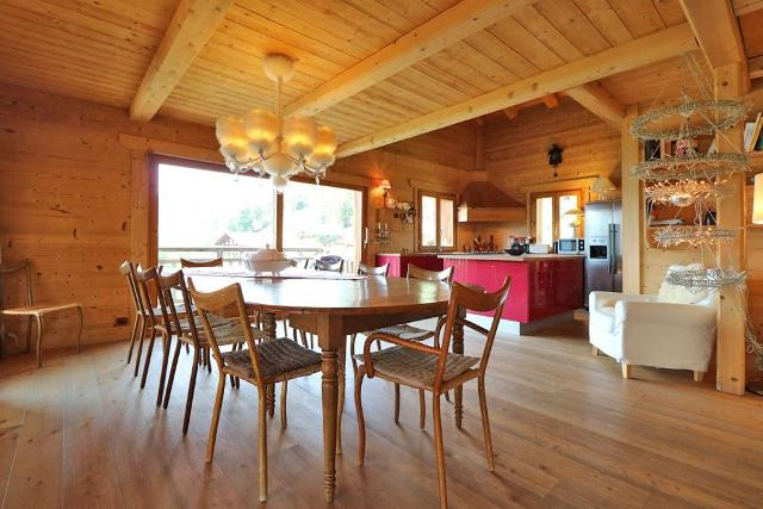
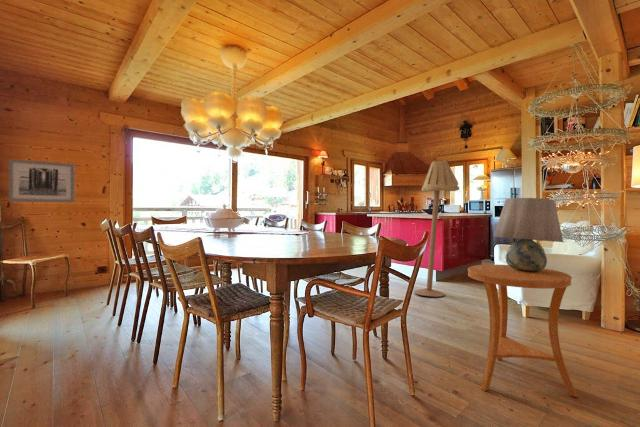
+ floor lamp [413,160,460,298]
+ wall art [8,158,76,204]
+ side table [467,264,578,398]
+ table lamp [493,197,564,271]
